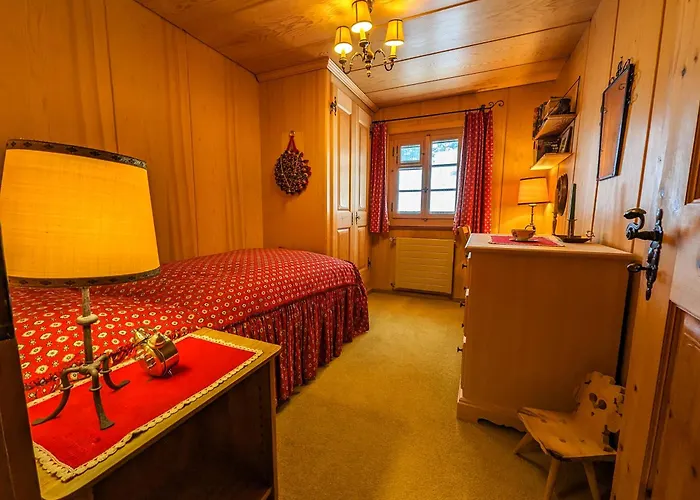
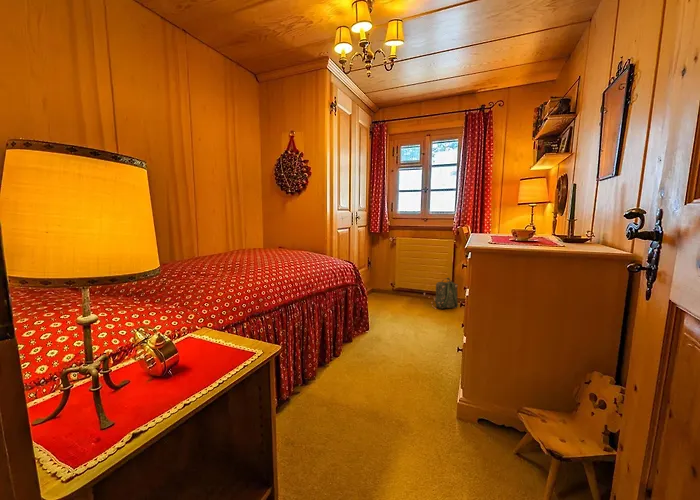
+ backpack [423,277,460,310]
